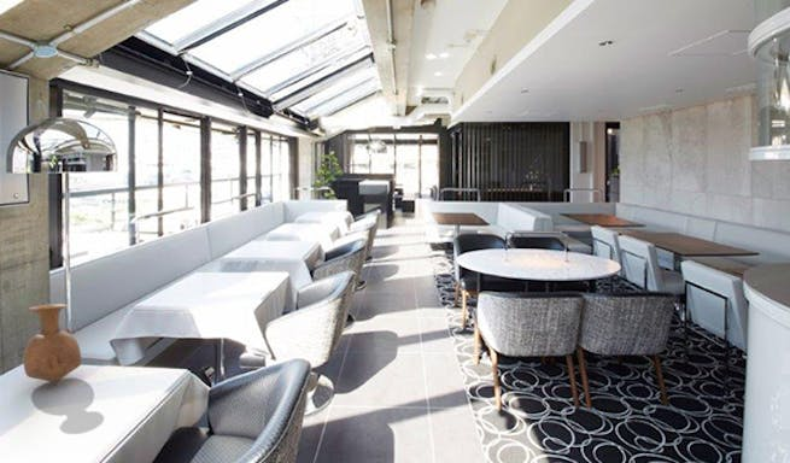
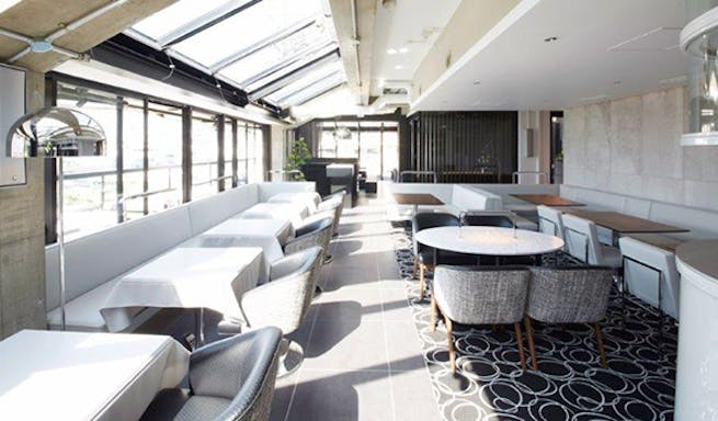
- vase [22,303,82,383]
